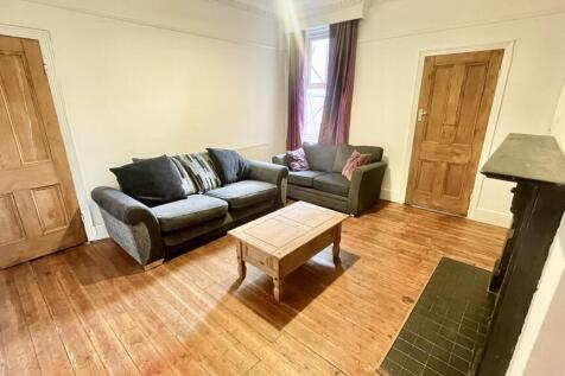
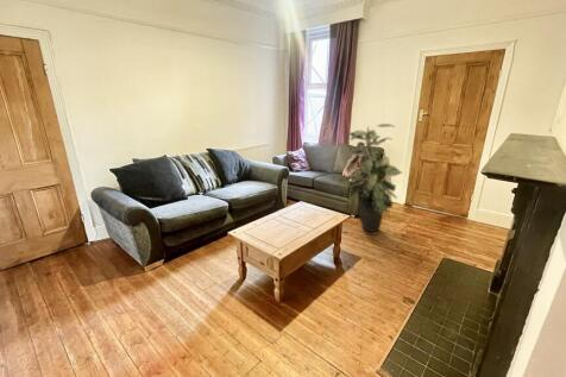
+ indoor plant [338,122,403,233]
